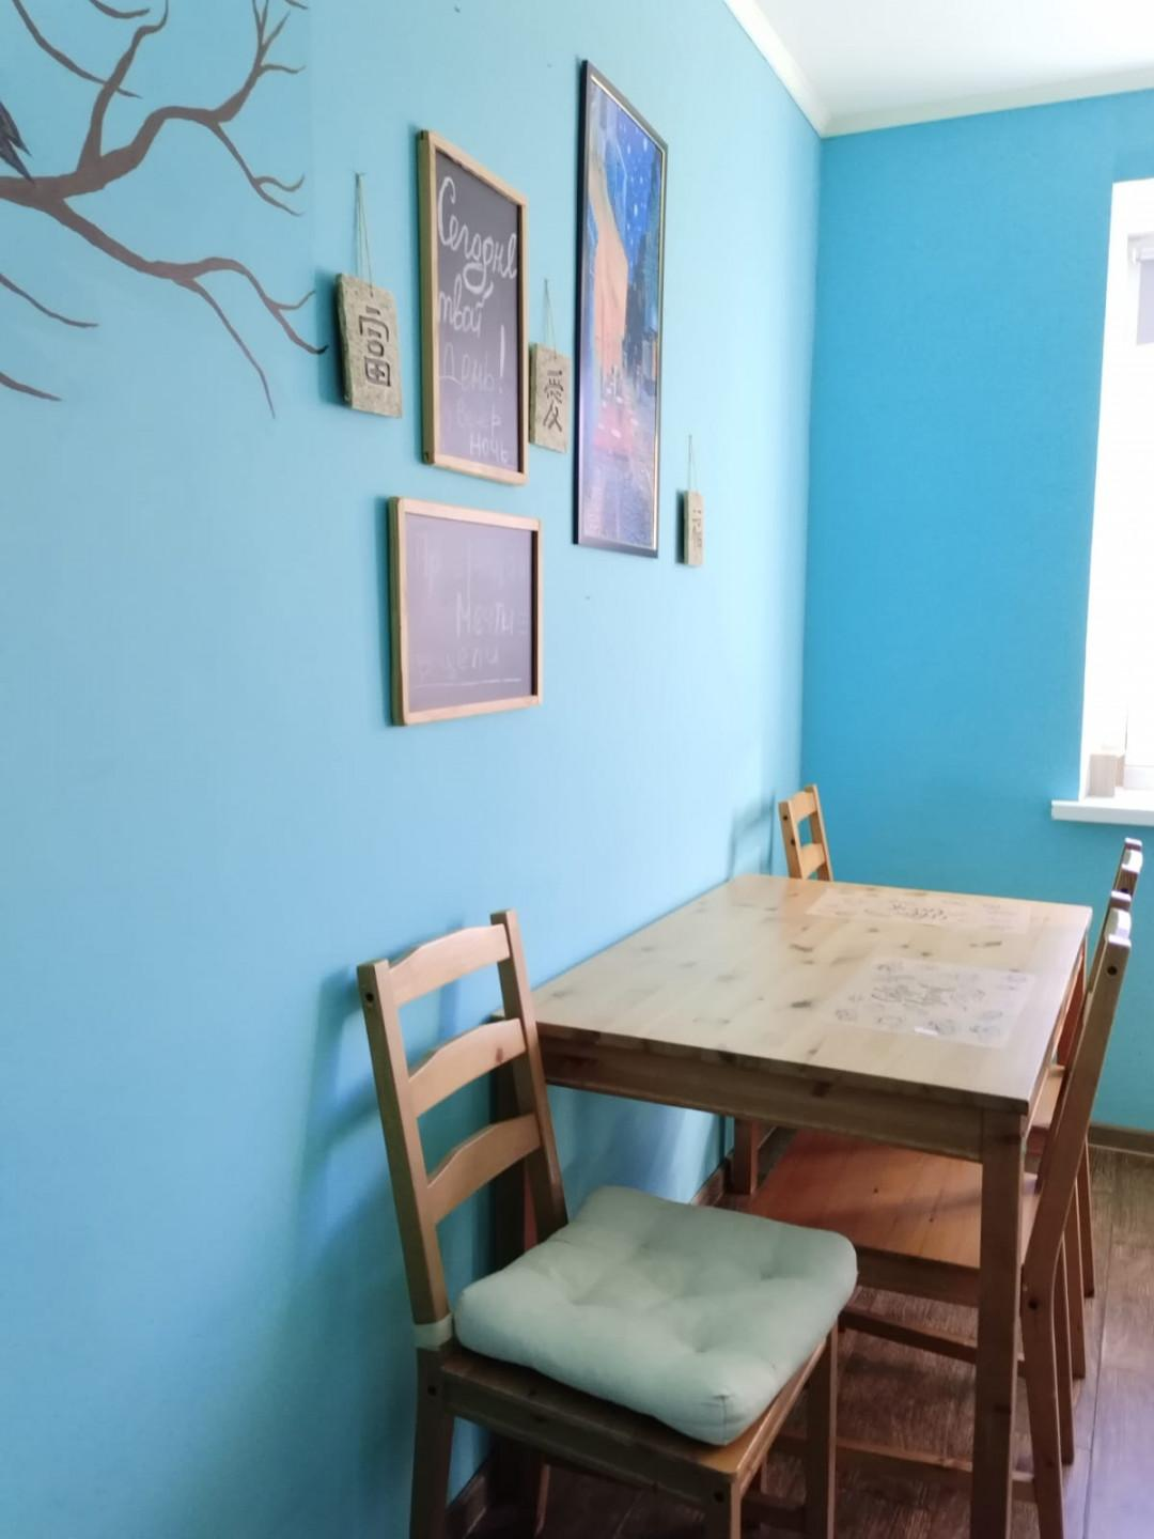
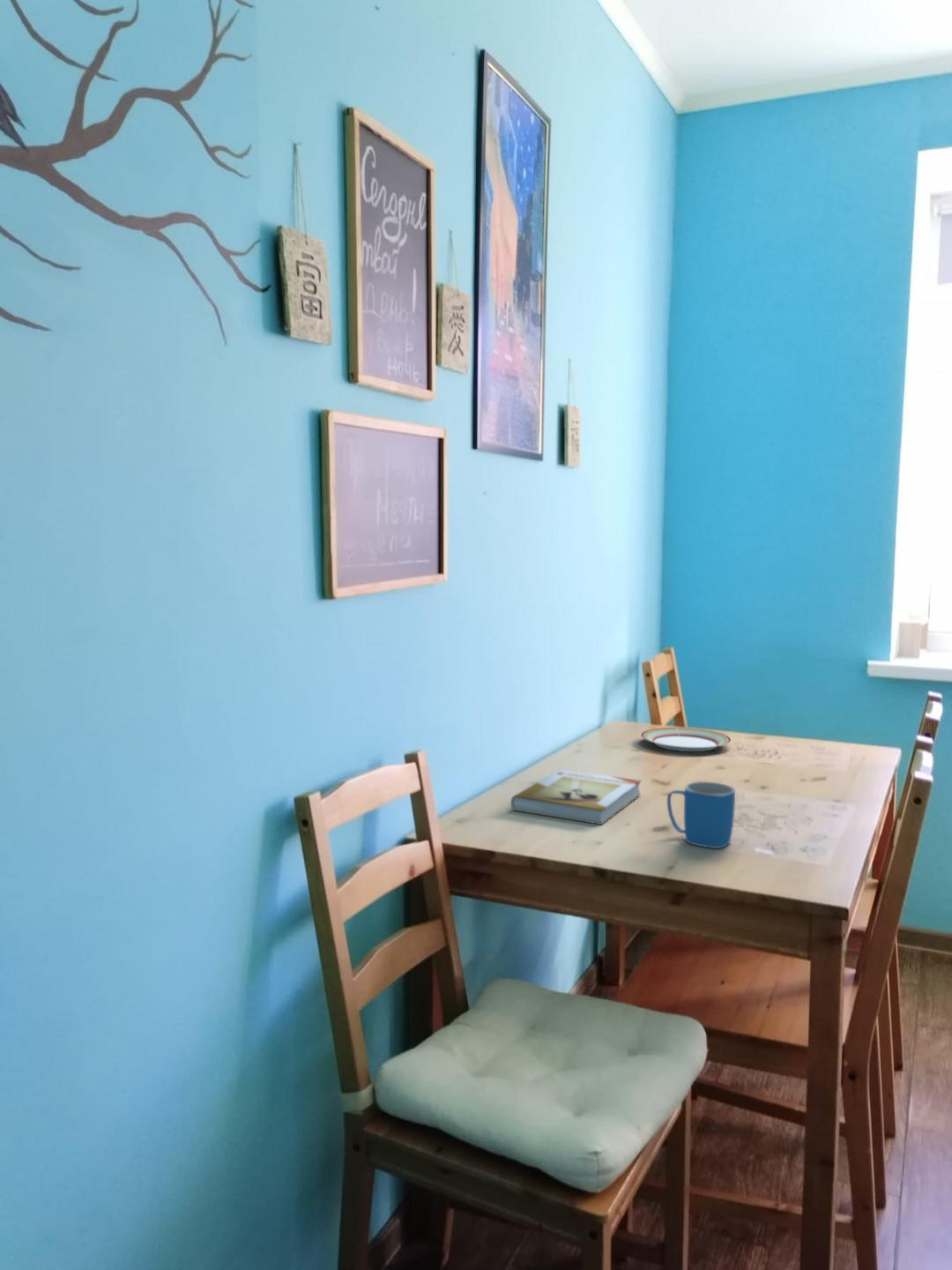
+ plate [640,727,733,752]
+ book [510,768,642,826]
+ mug [666,781,736,849]
